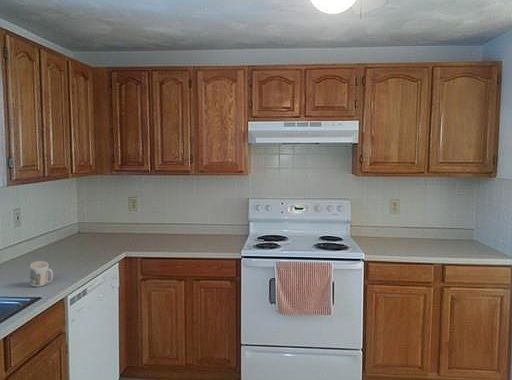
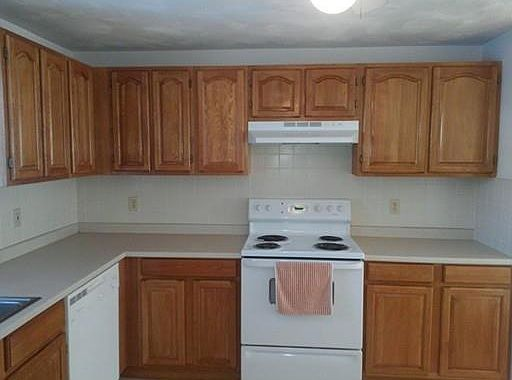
- mug [29,260,54,288]
